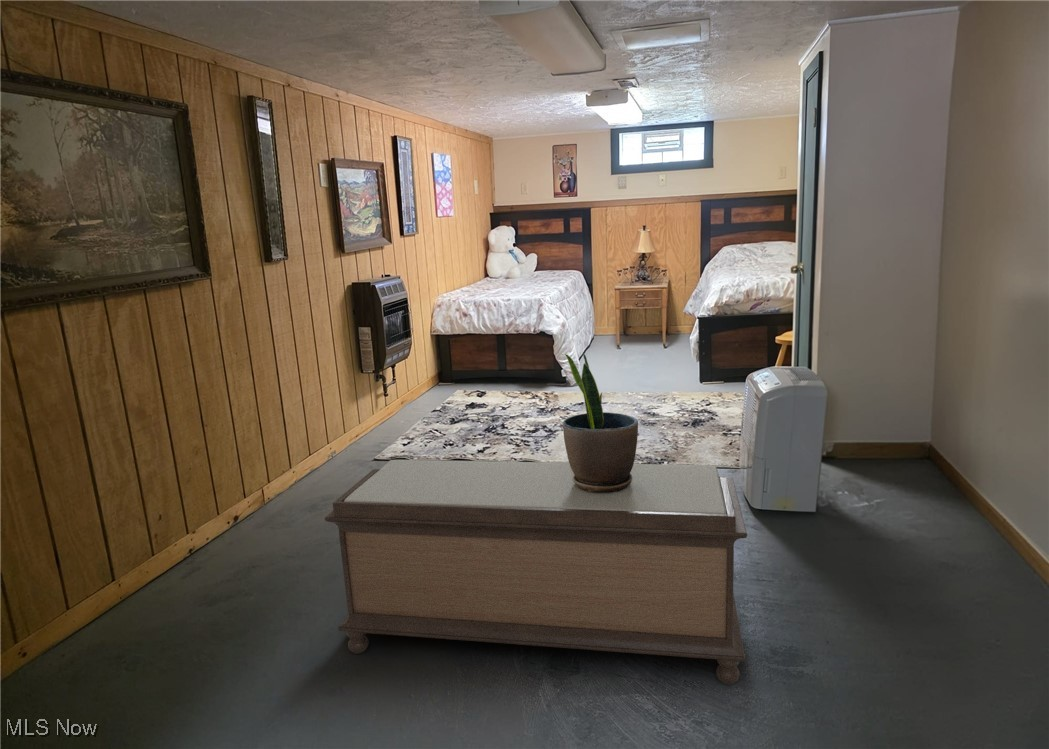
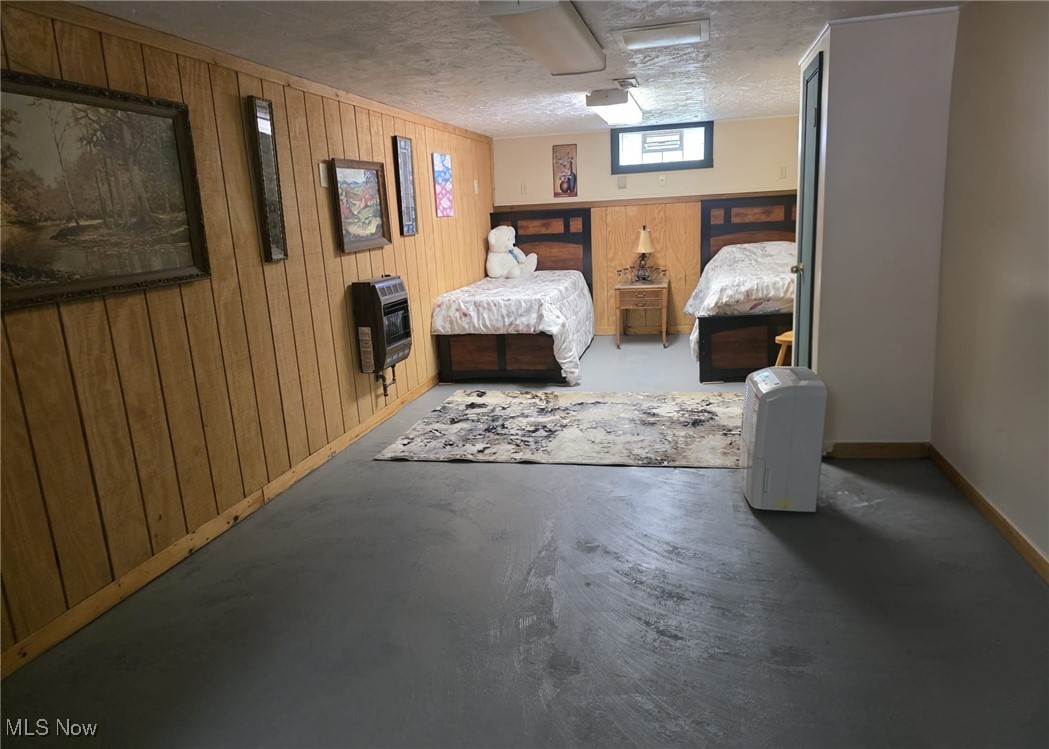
- bench [324,459,748,685]
- potted plant [562,353,639,492]
